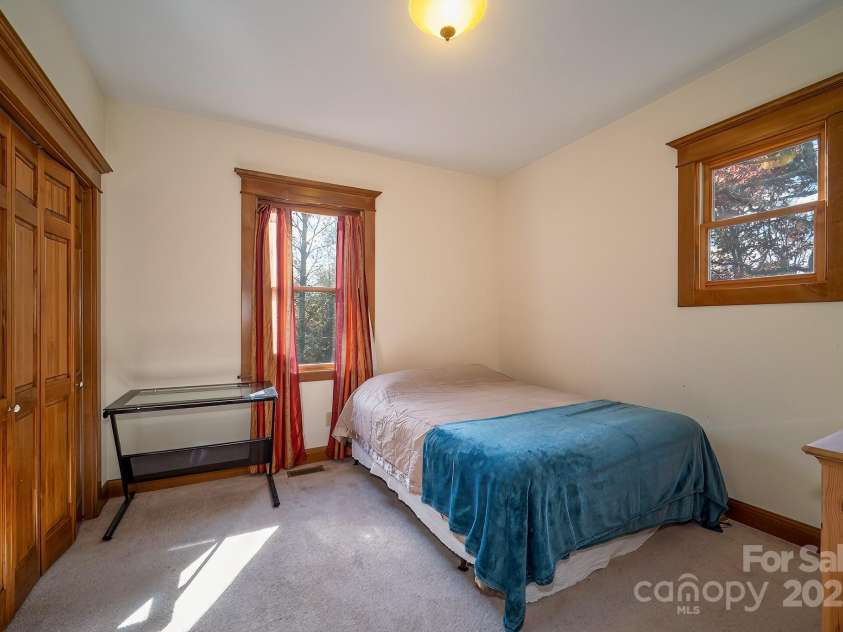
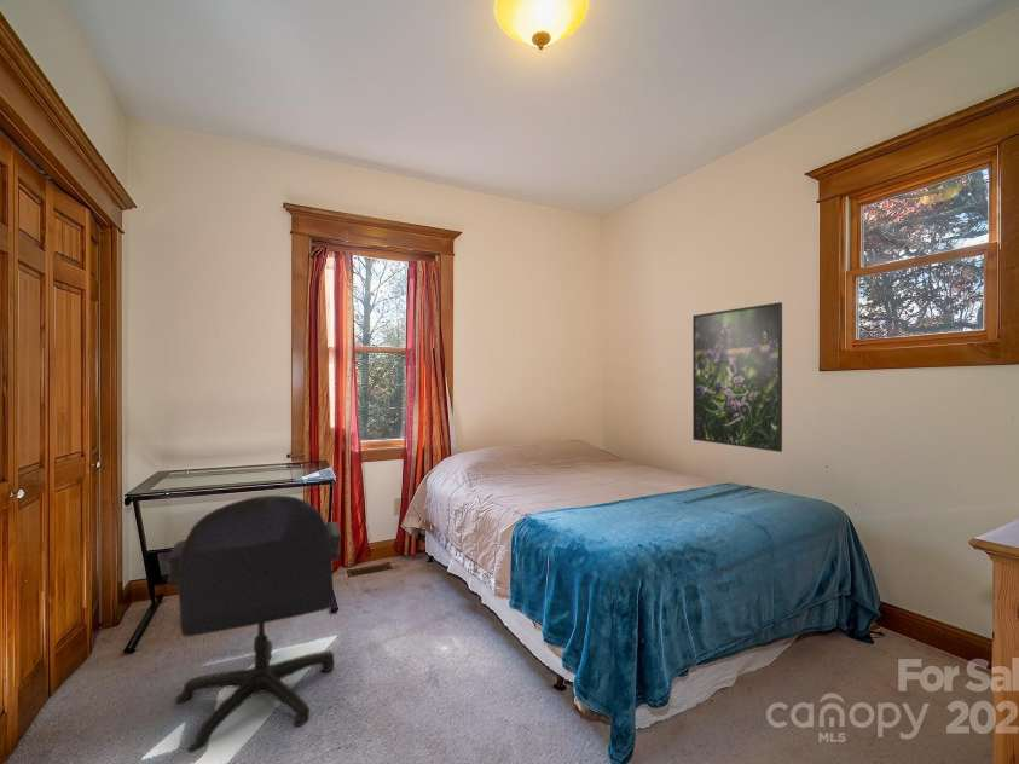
+ office chair [166,494,343,754]
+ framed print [691,301,783,453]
